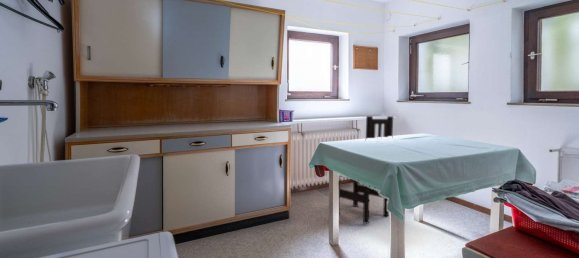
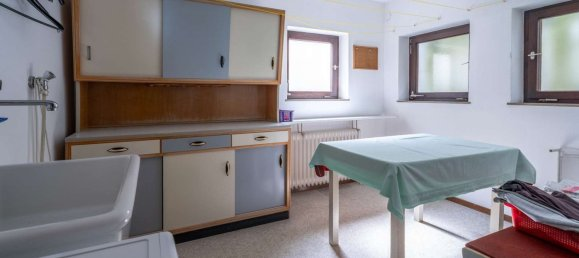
- dining chair [338,115,394,225]
